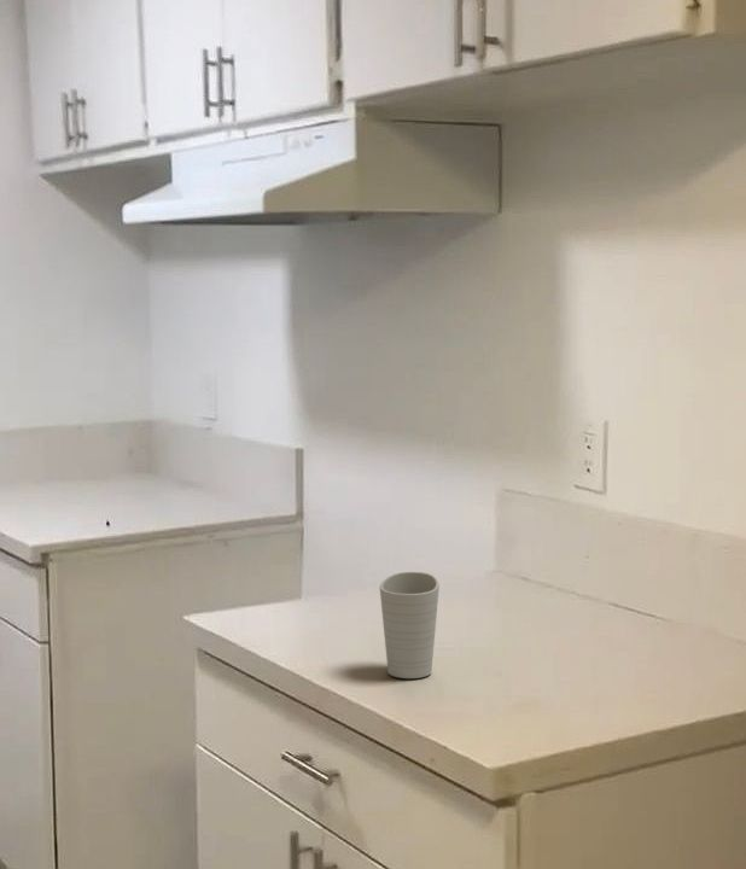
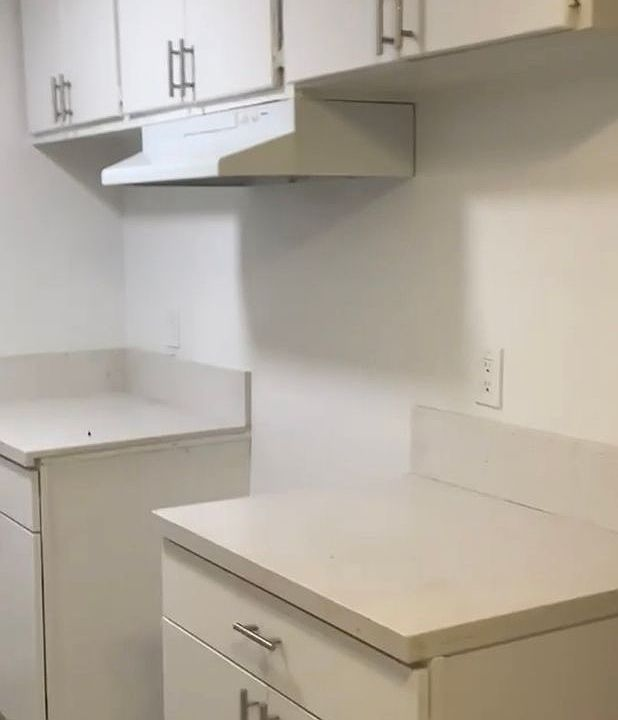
- cup [379,571,441,680]
